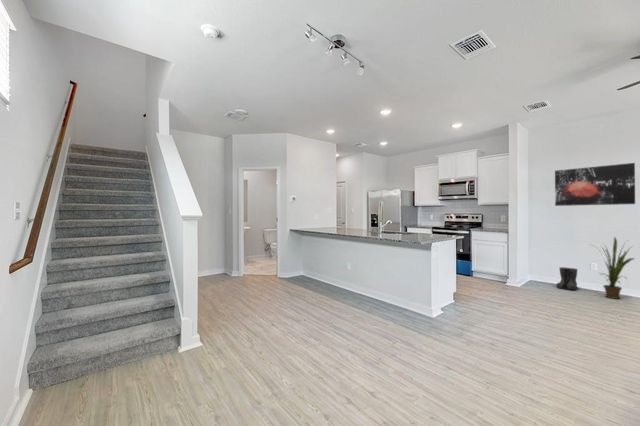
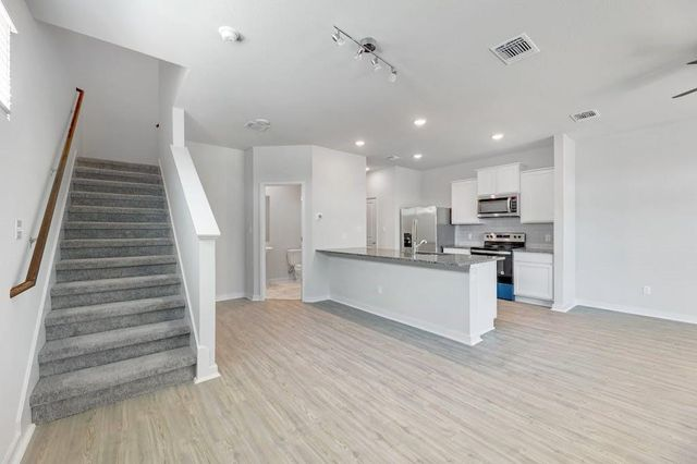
- house plant [588,236,636,300]
- wall art [554,162,636,207]
- boots [556,266,579,291]
